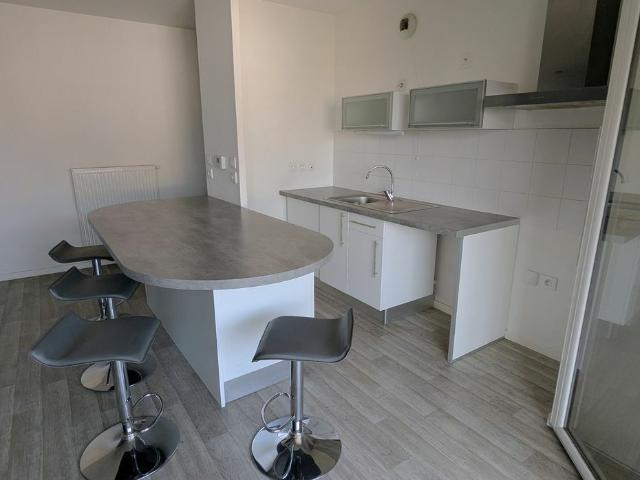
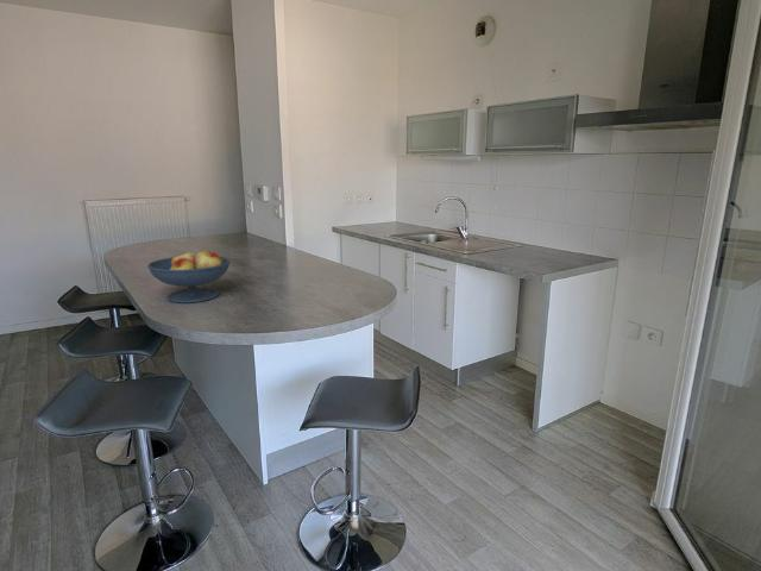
+ fruit bowl [146,250,232,305]
